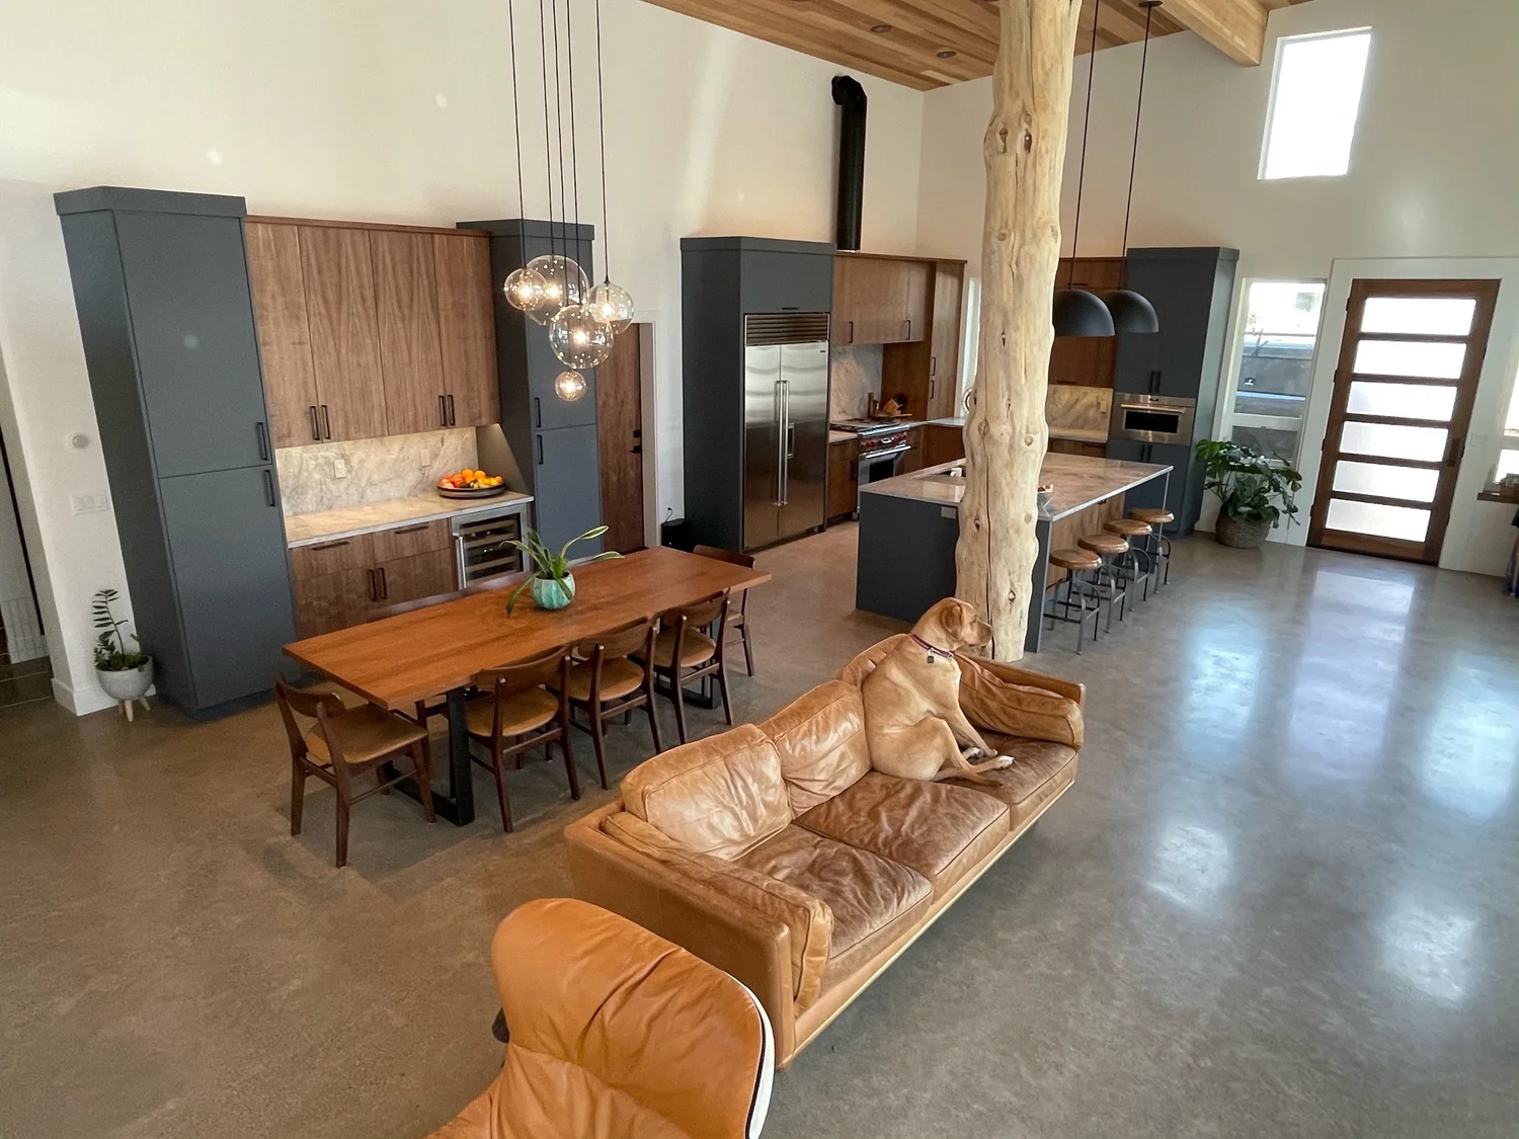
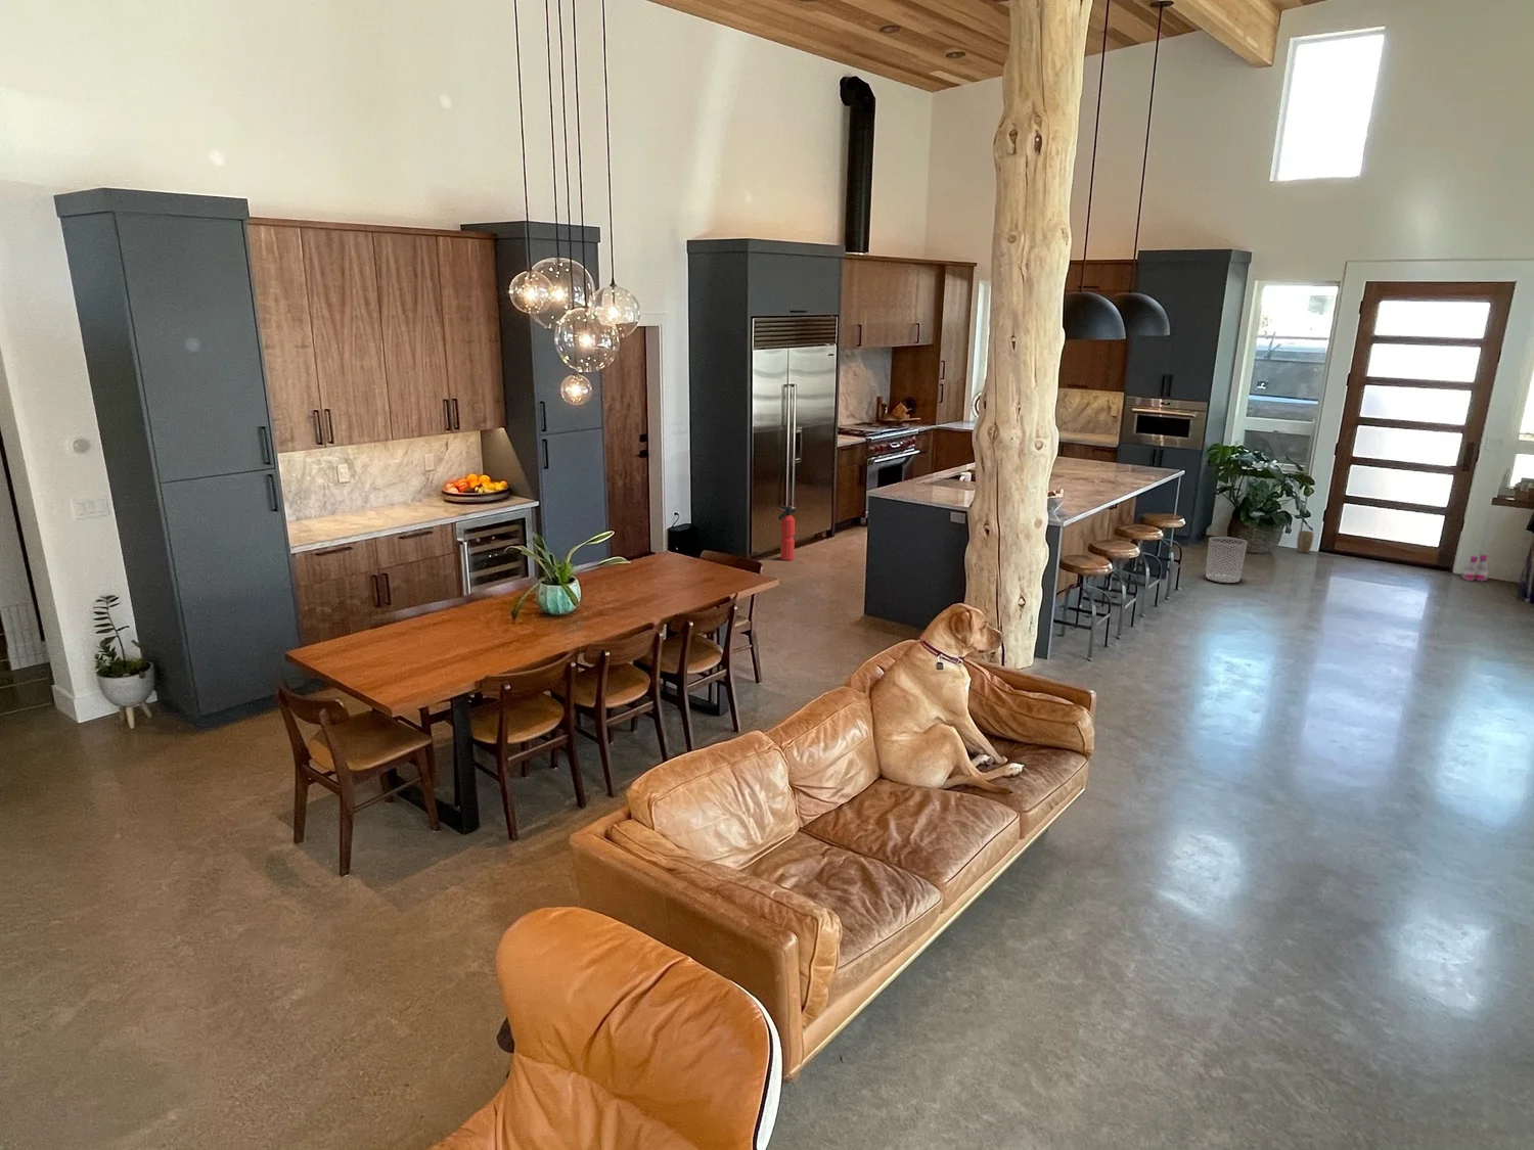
+ boots [1460,554,1491,582]
+ waste bin [1204,535,1248,583]
+ plant pot [1296,529,1315,554]
+ fire extinguisher [778,505,796,562]
